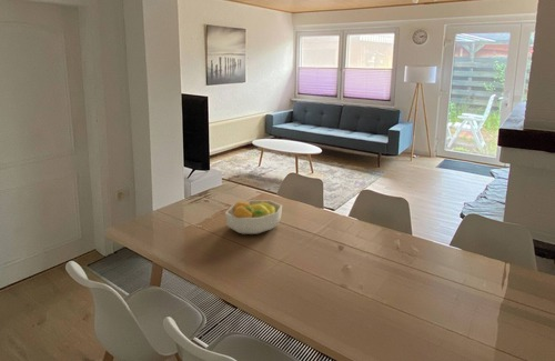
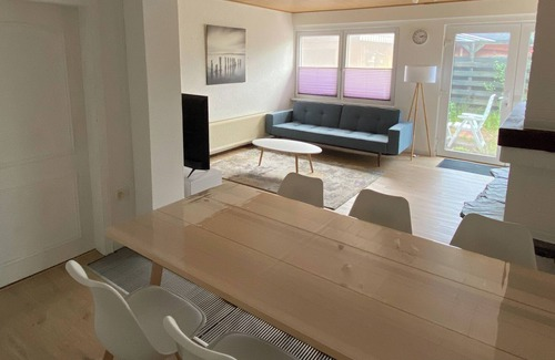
- fruit bowl [224,200,283,235]
